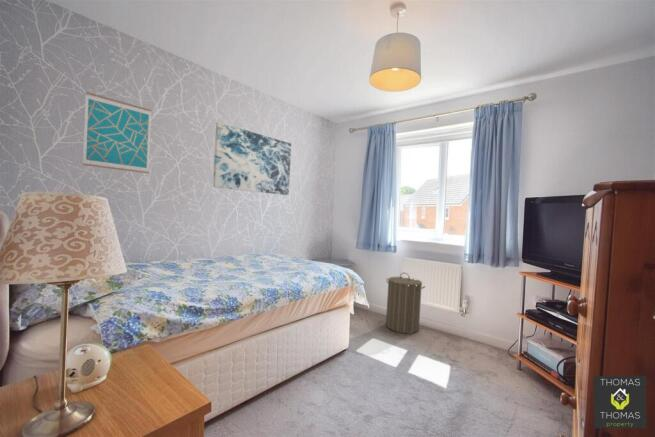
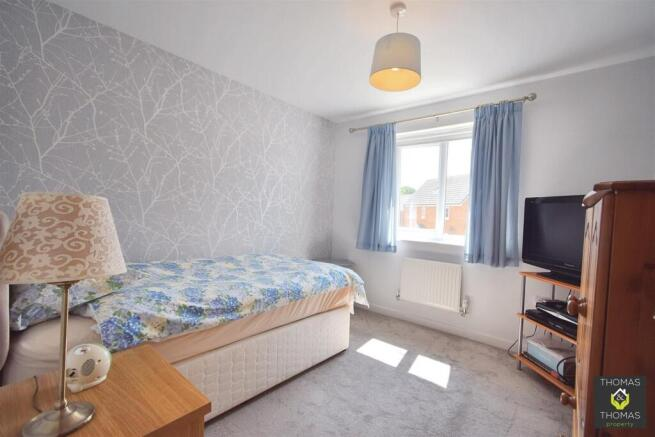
- laundry hamper [385,272,426,335]
- wall art [82,91,153,174]
- wall art [212,121,292,196]
